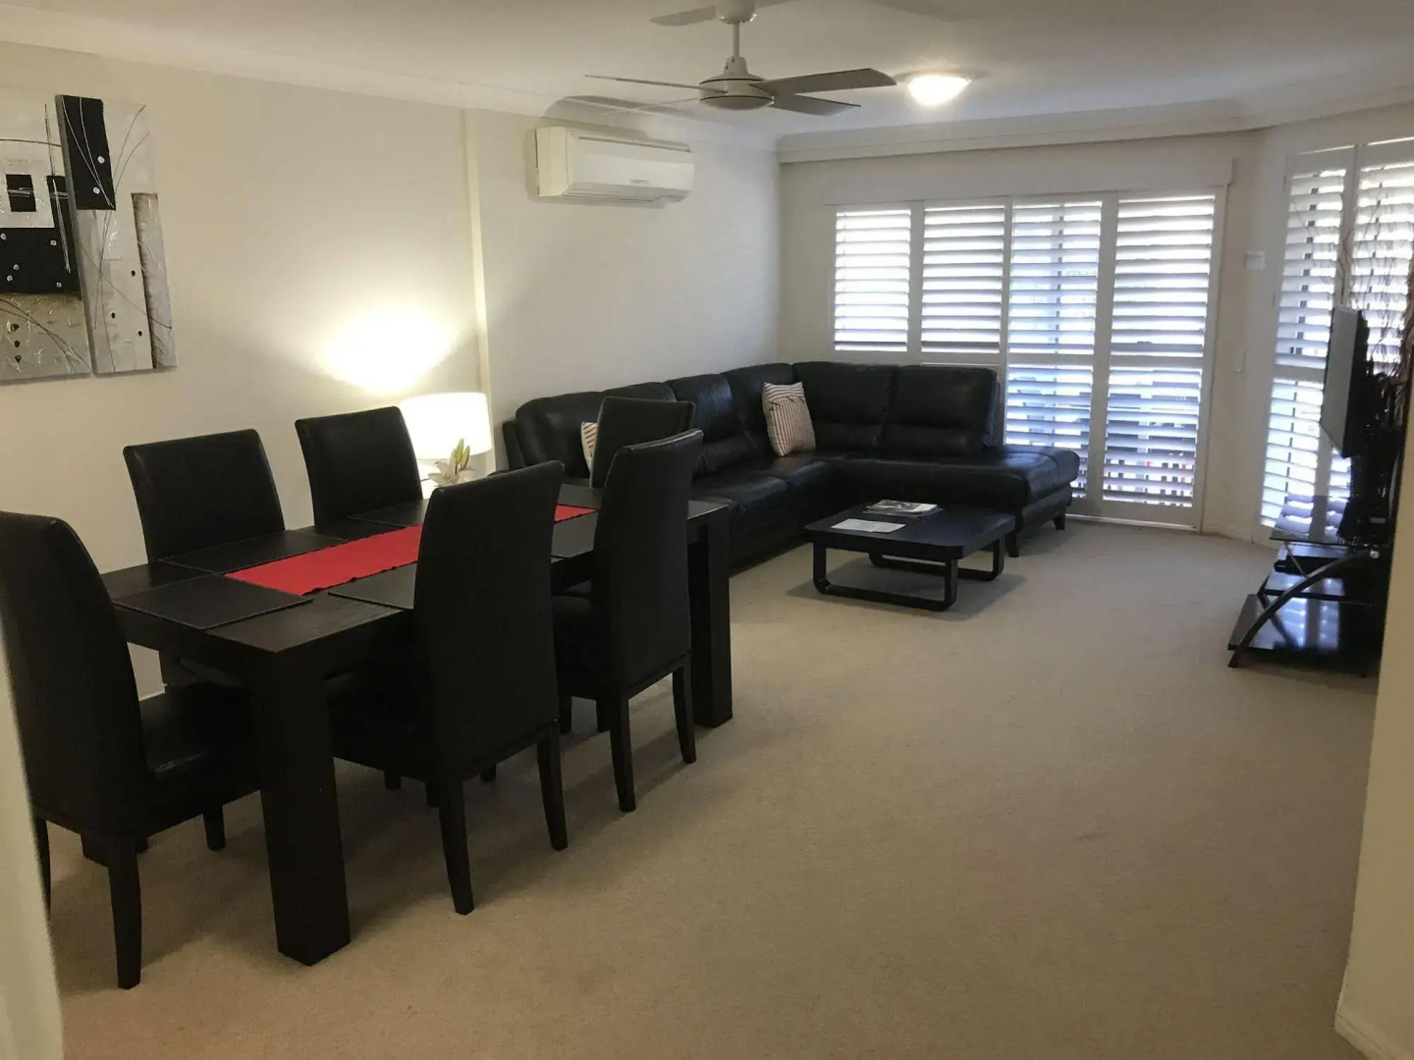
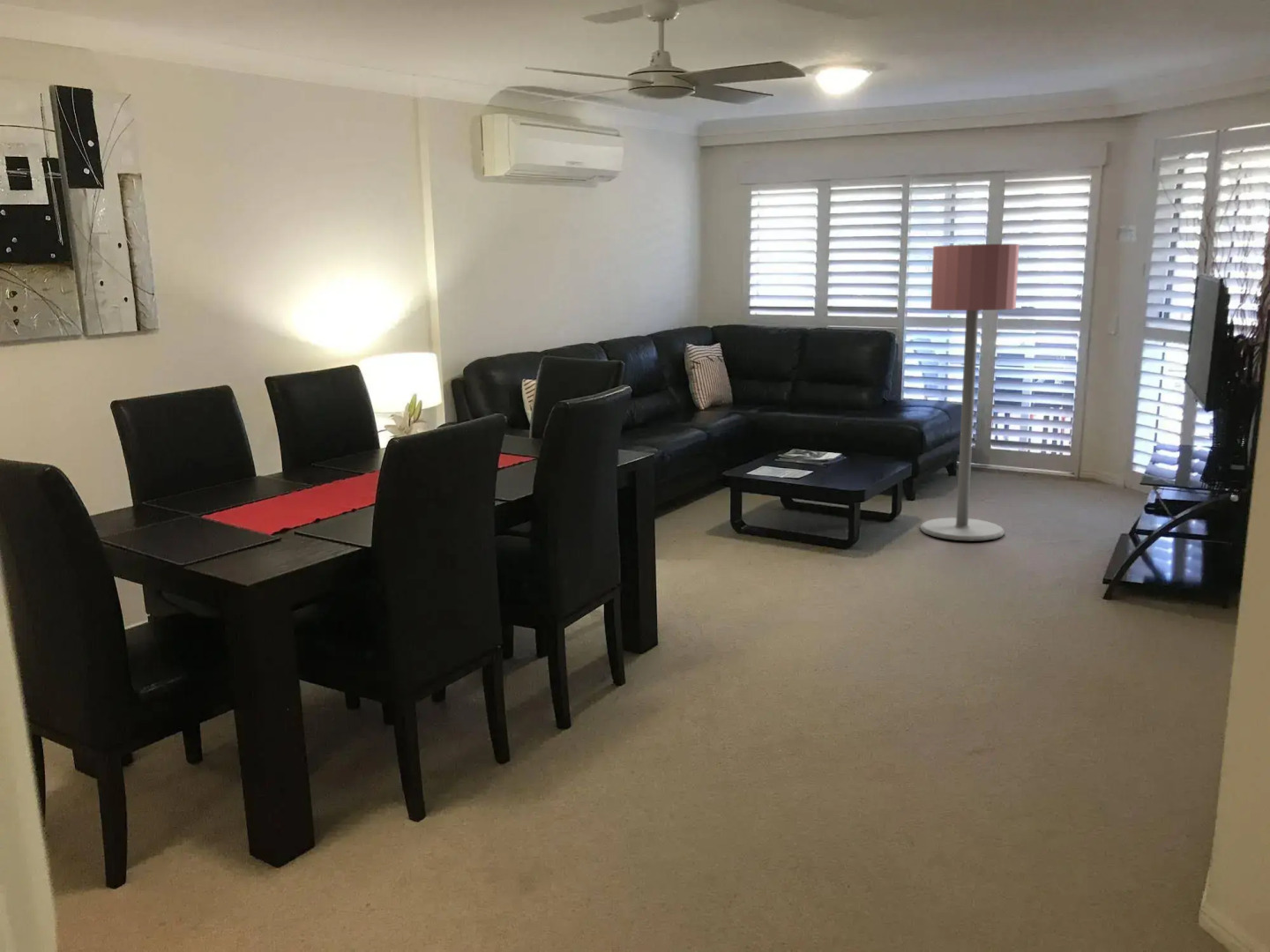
+ floor lamp [920,243,1020,542]
